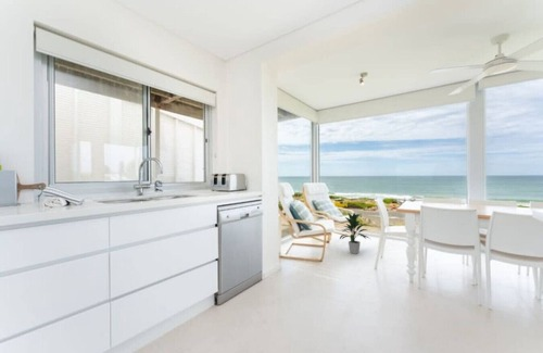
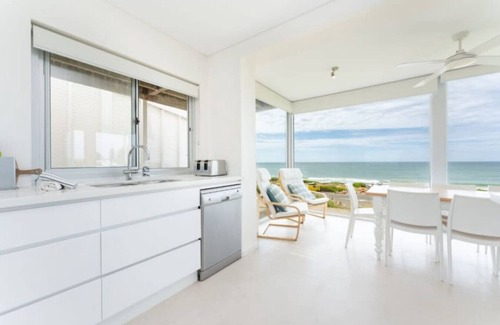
- indoor plant [339,212,371,255]
